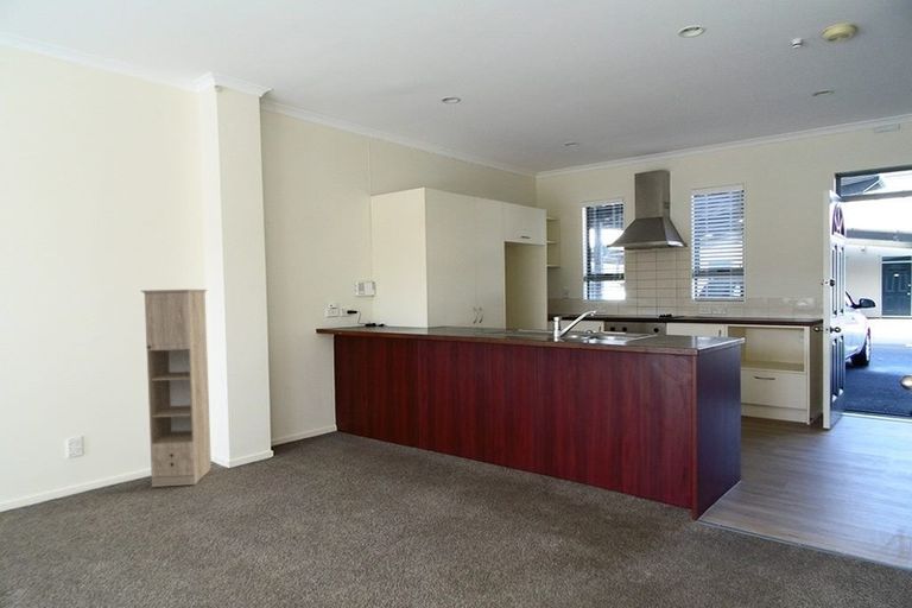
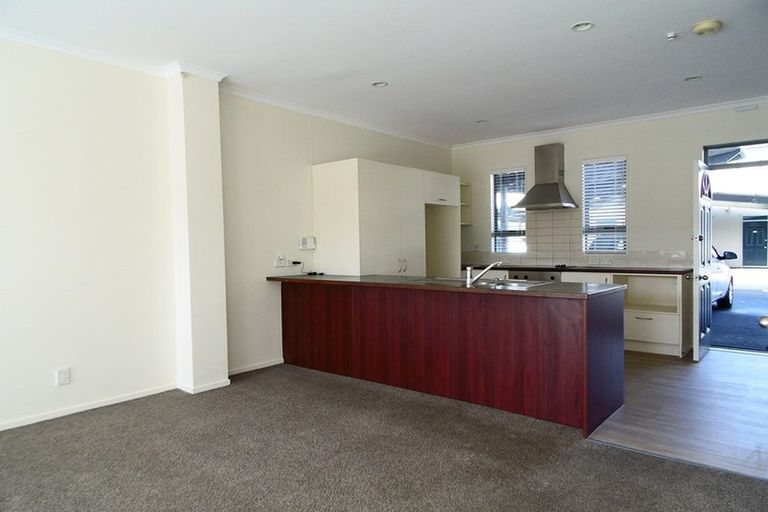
- storage cabinet [140,289,213,488]
